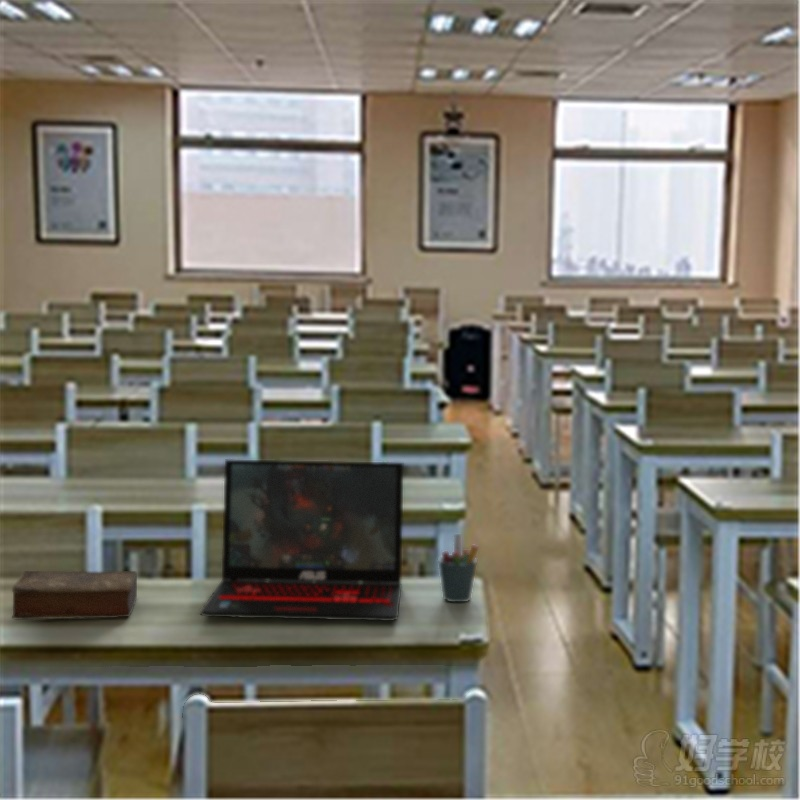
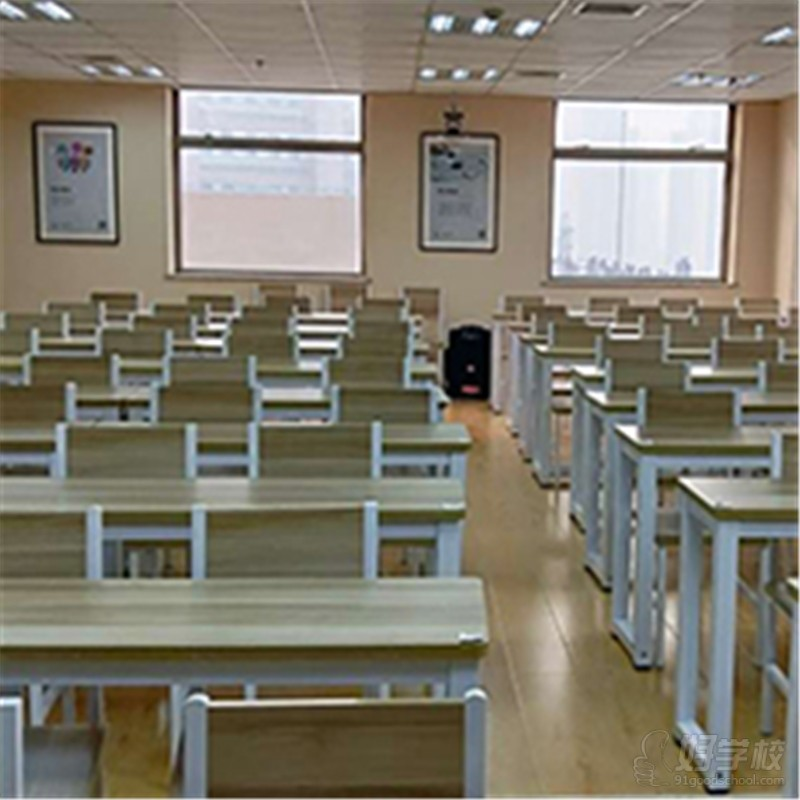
- pen holder [437,533,480,603]
- laptop [199,459,404,622]
- book [11,570,138,621]
